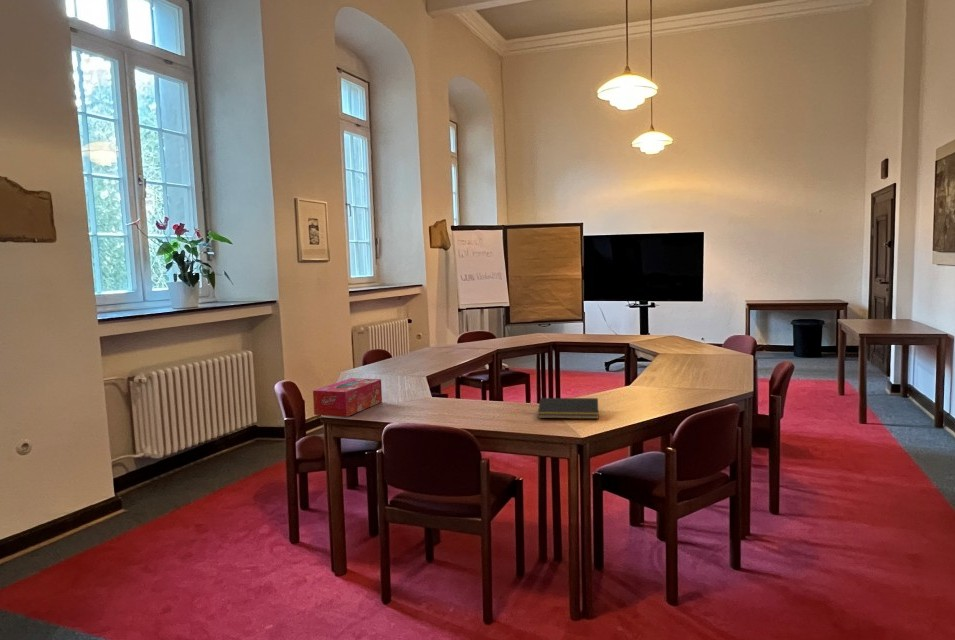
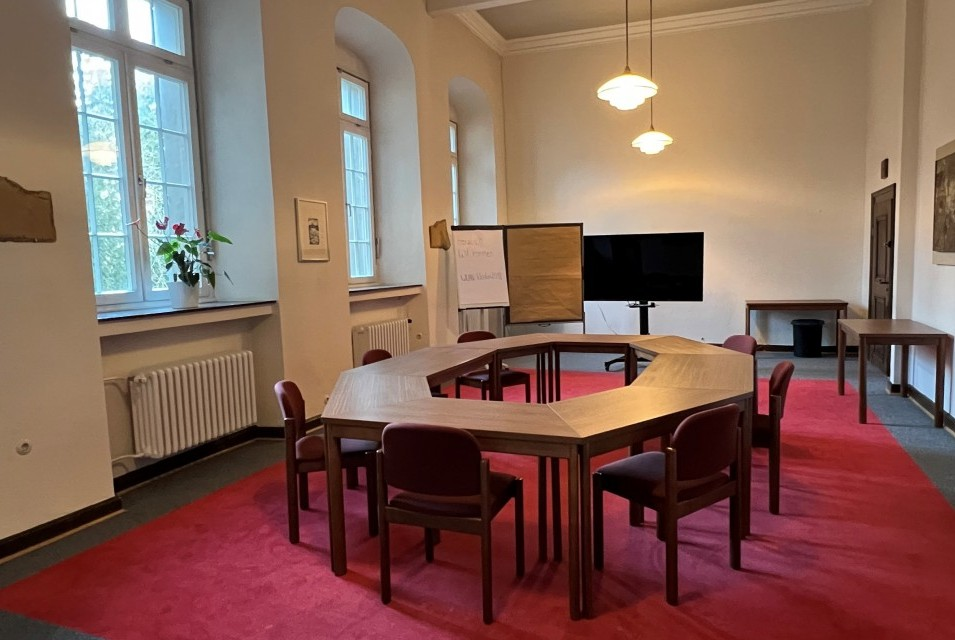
- notepad [537,397,600,420]
- tissue box [312,377,383,418]
